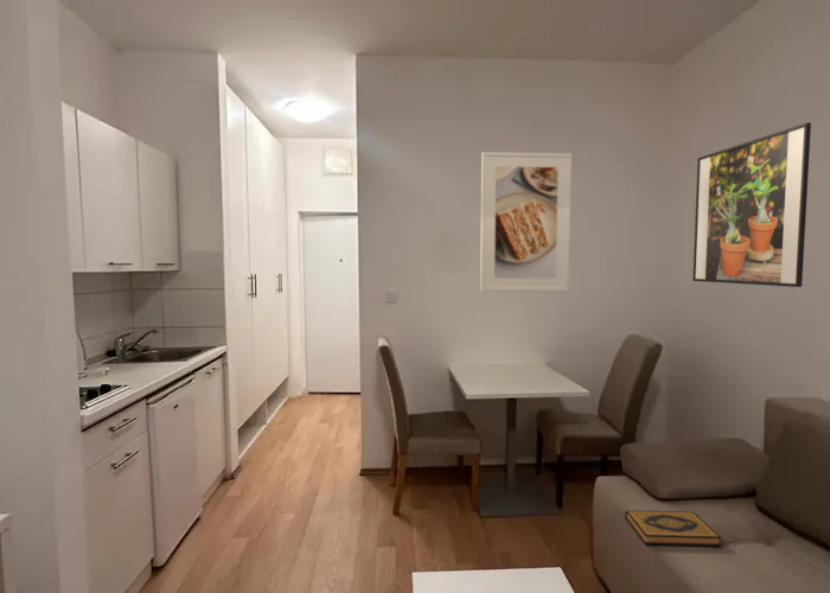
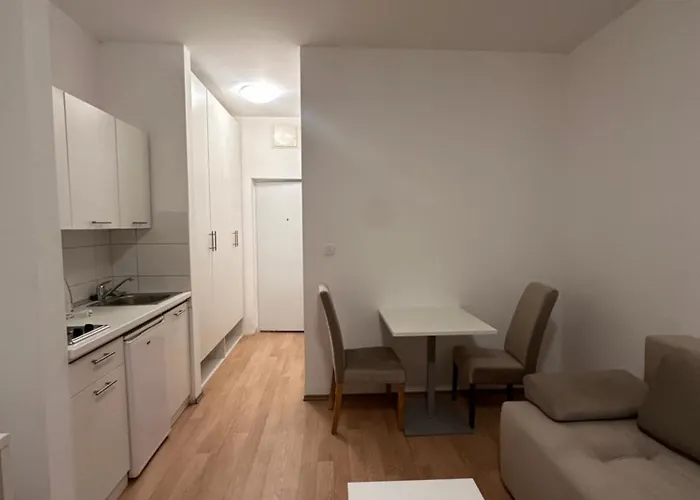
- hardback book [624,510,722,548]
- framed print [479,151,573,293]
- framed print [691,122,812,288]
